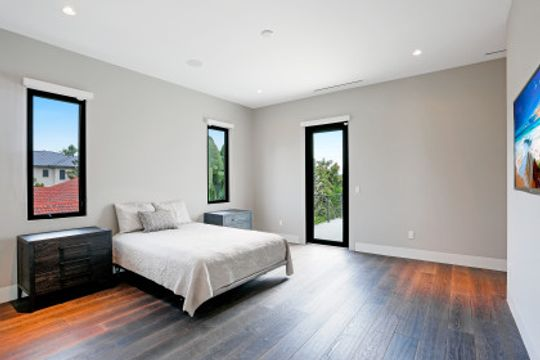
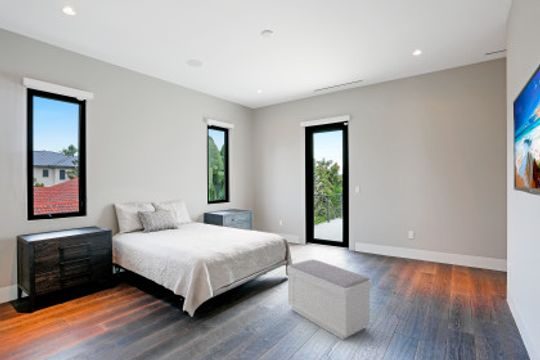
+ bench [286,258,373,341]
